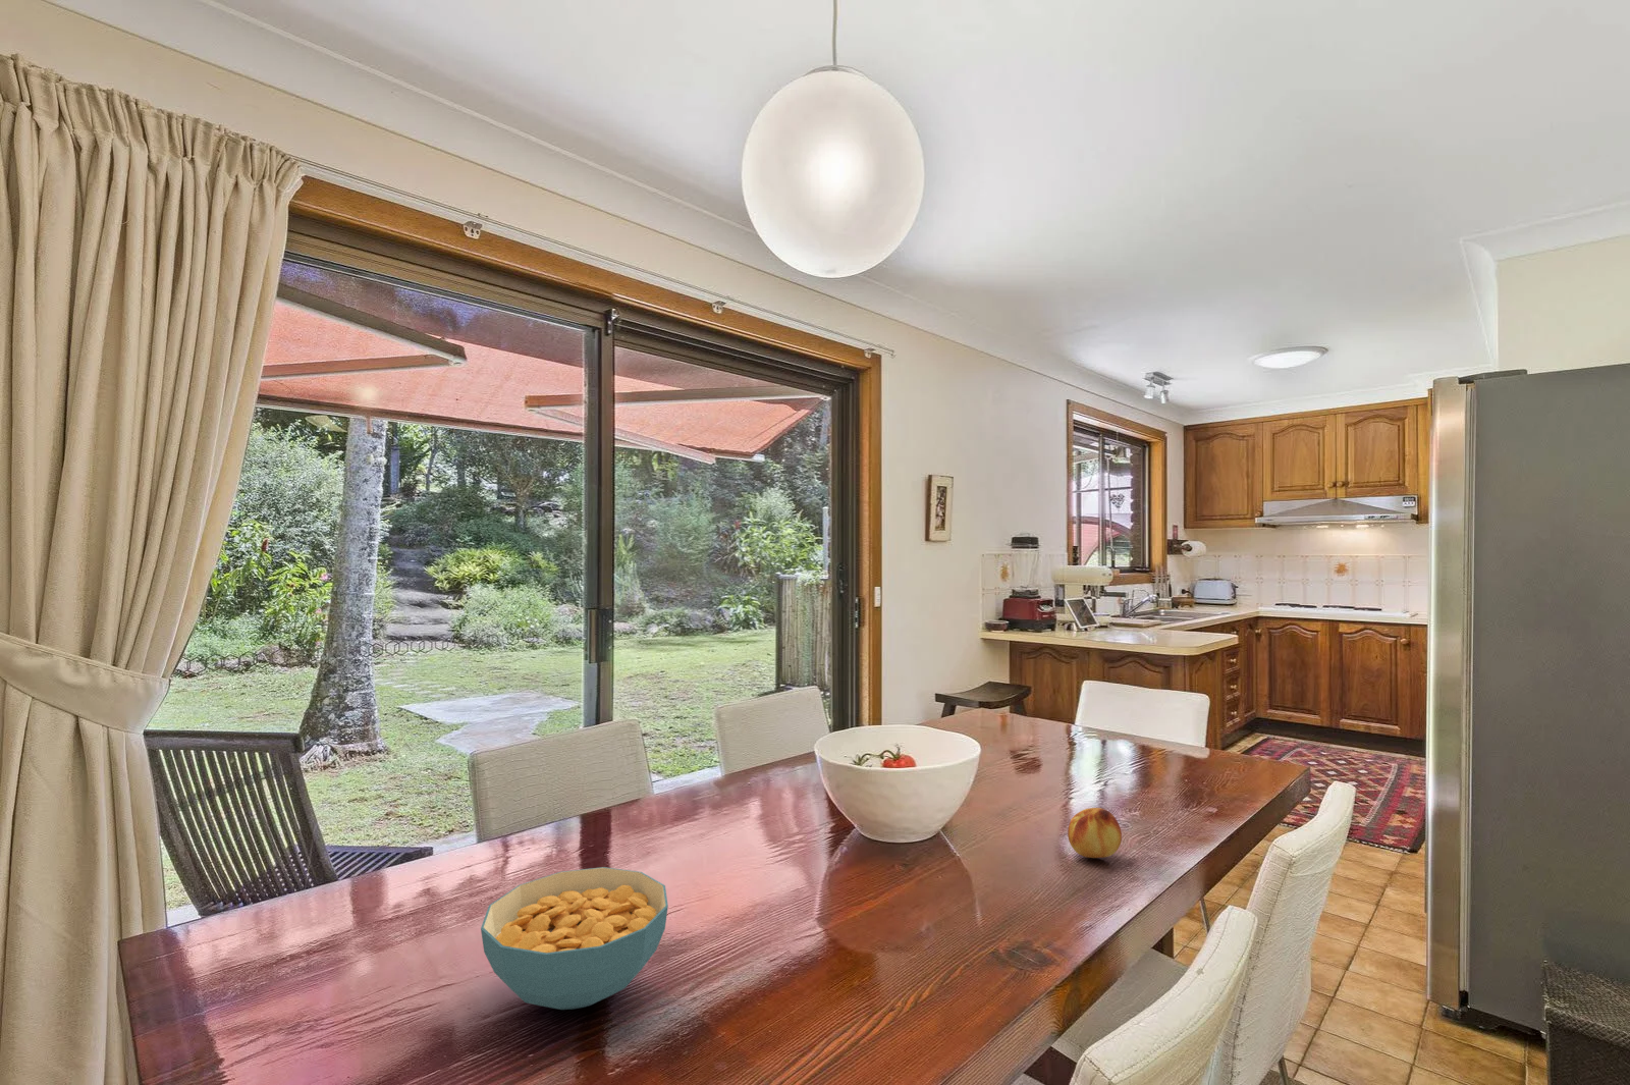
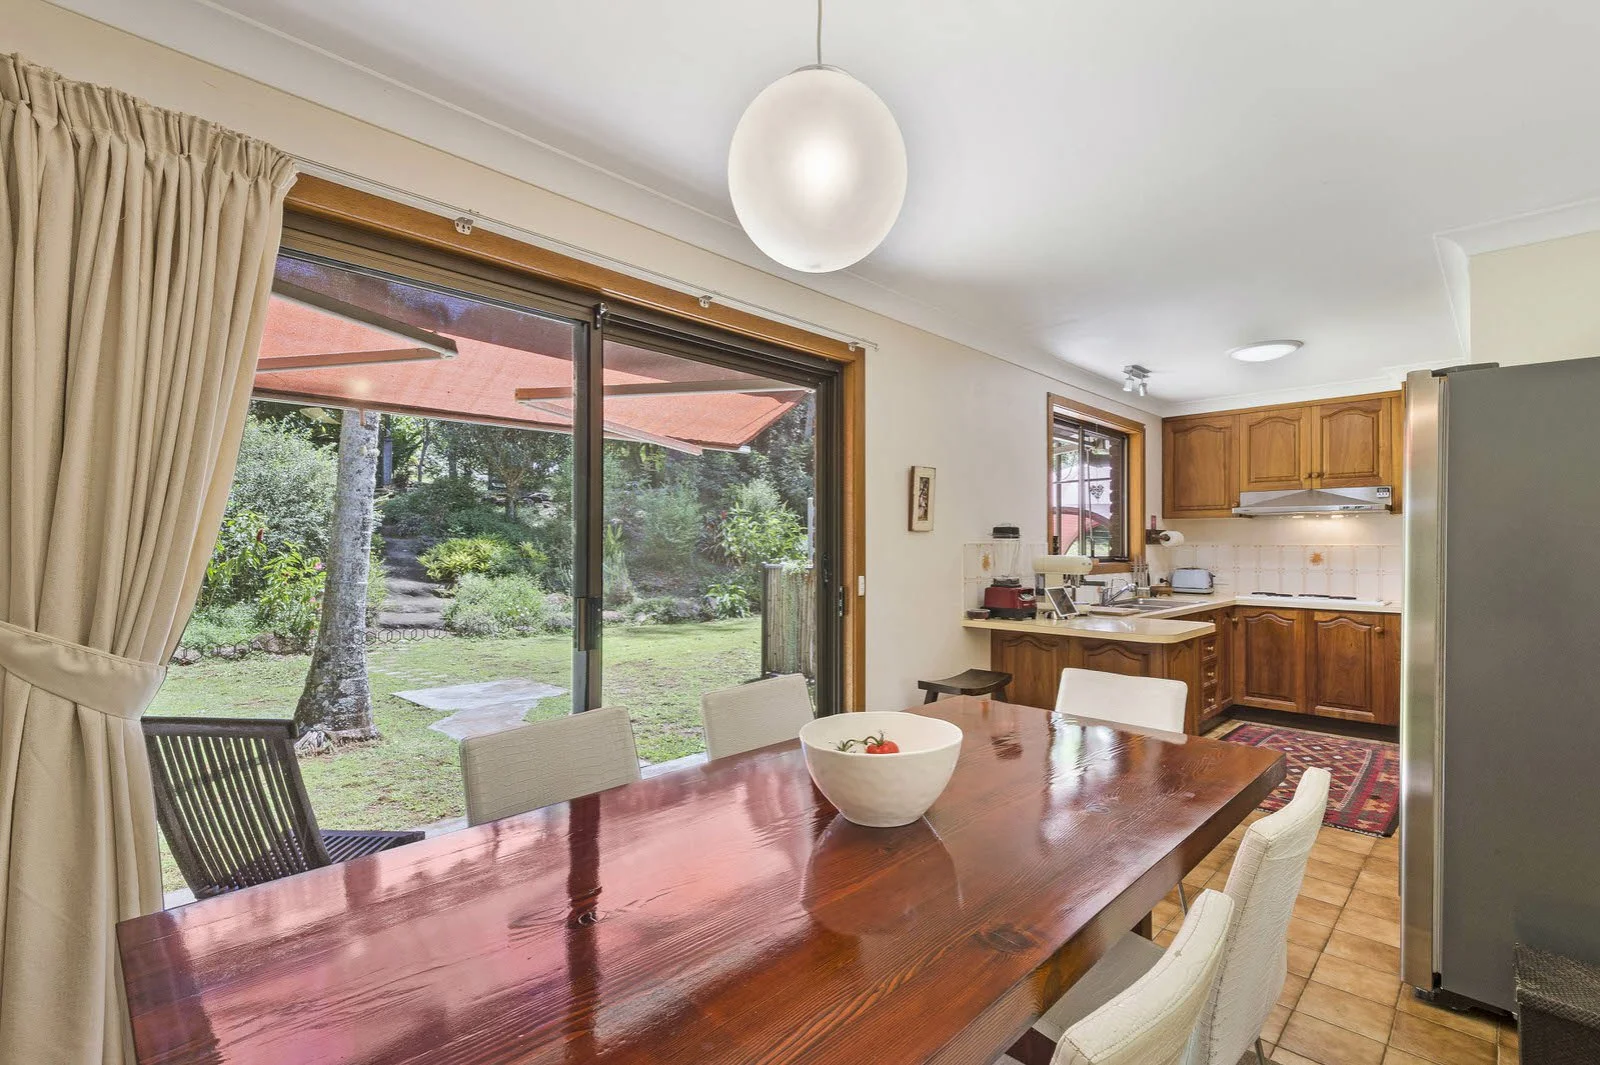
- cereal bowl [480,866,670,1011]
- fruit [1067,806,1123,859]
